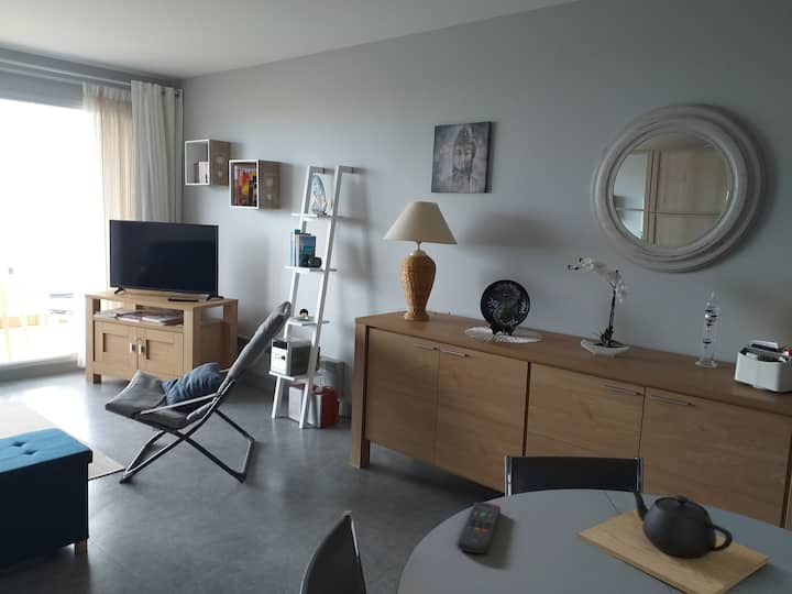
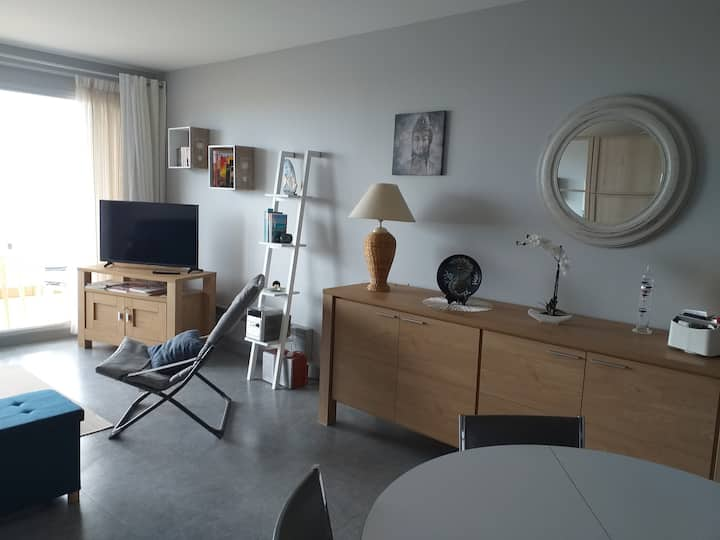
- remote control [457,501,502,554]
- teapot [576,486,770,594]
